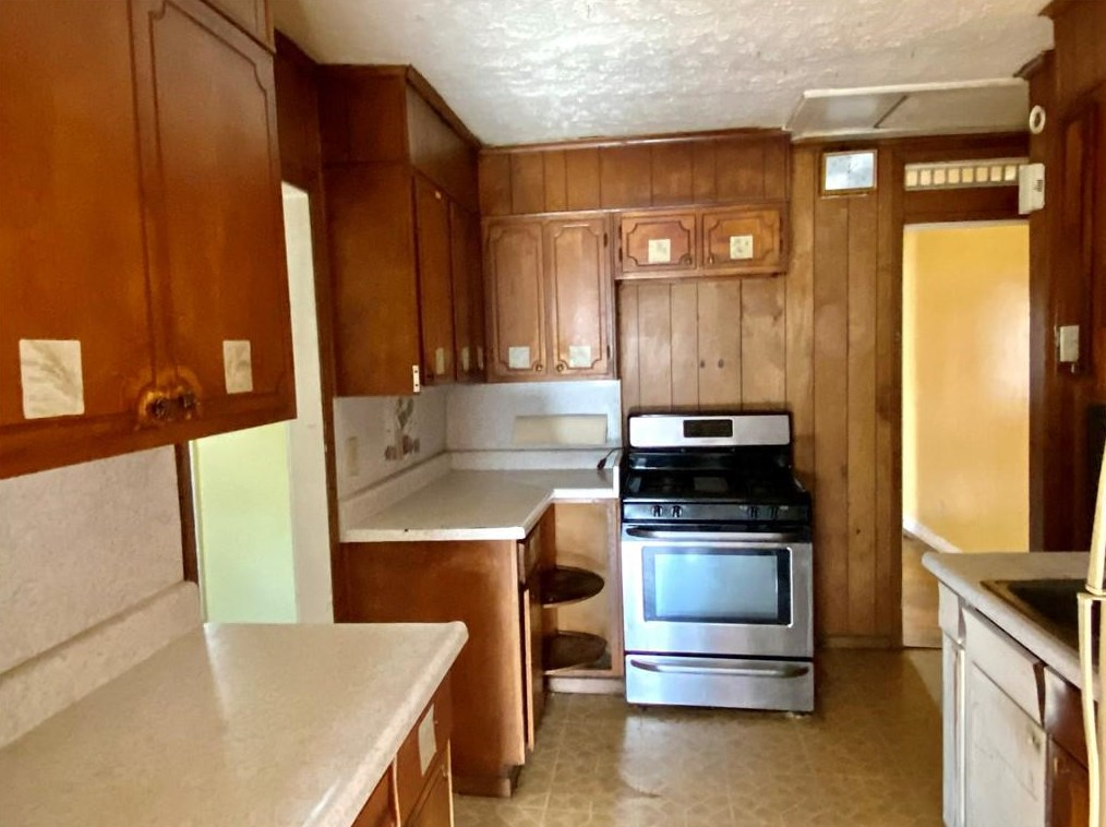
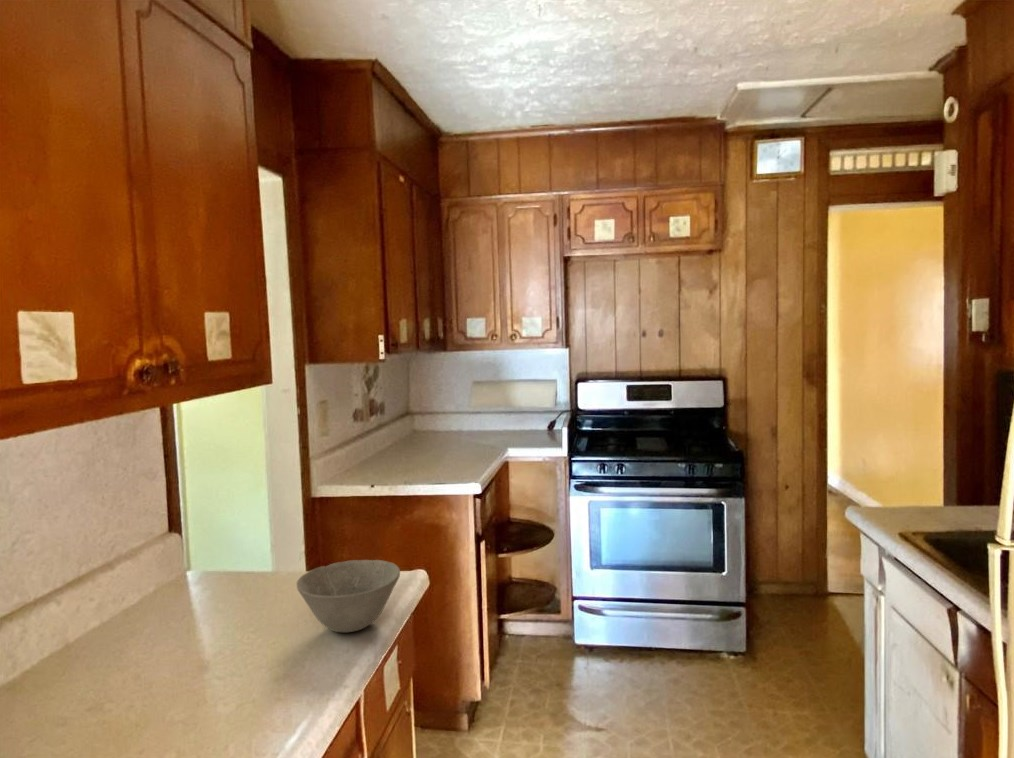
+ bowl [296,559,401,633]
